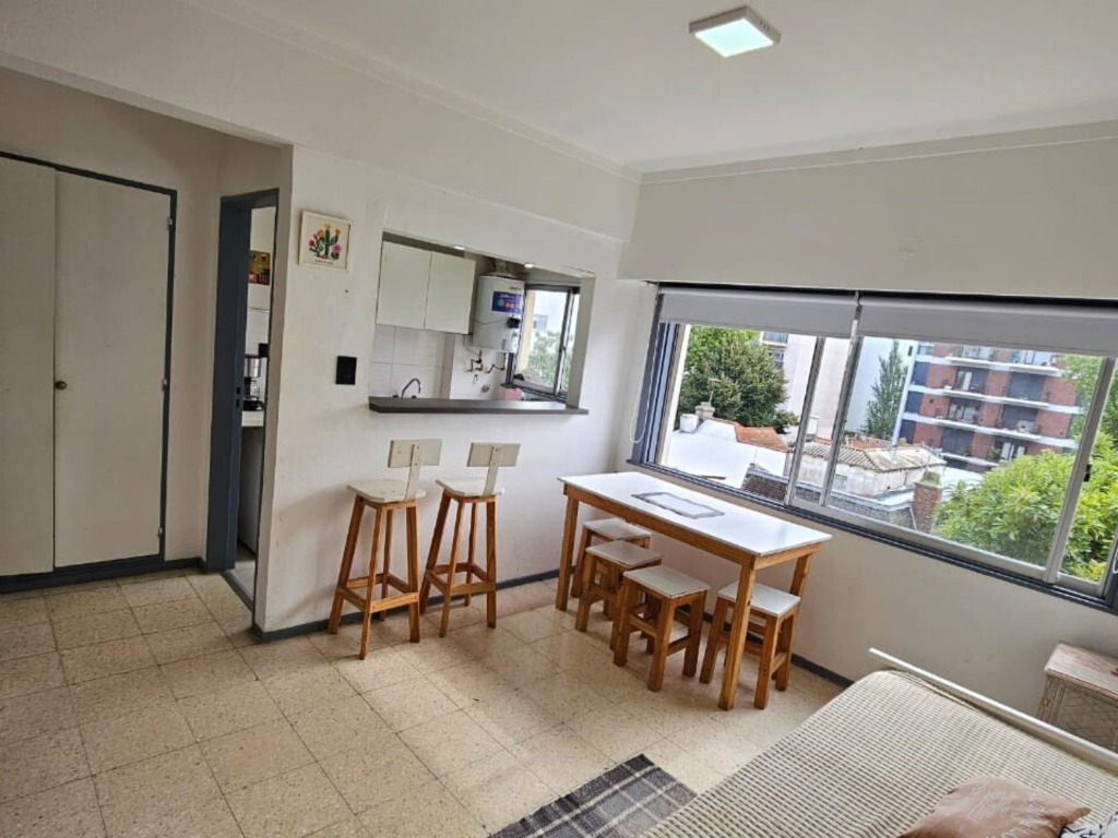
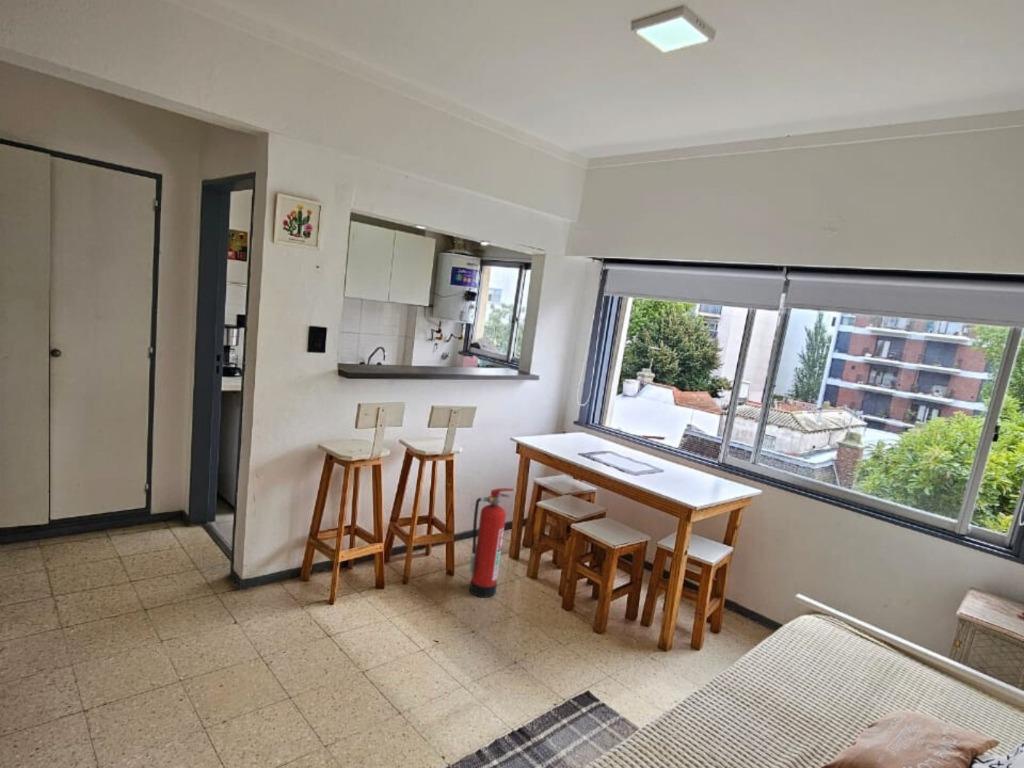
+ fire extinguisher [468,487,515,599]
